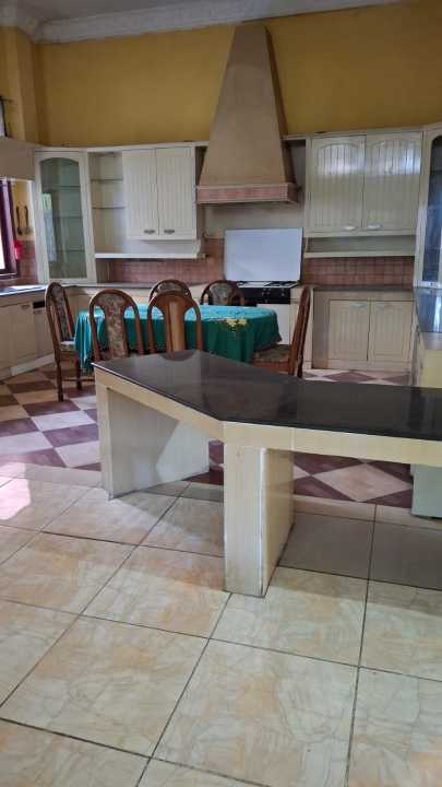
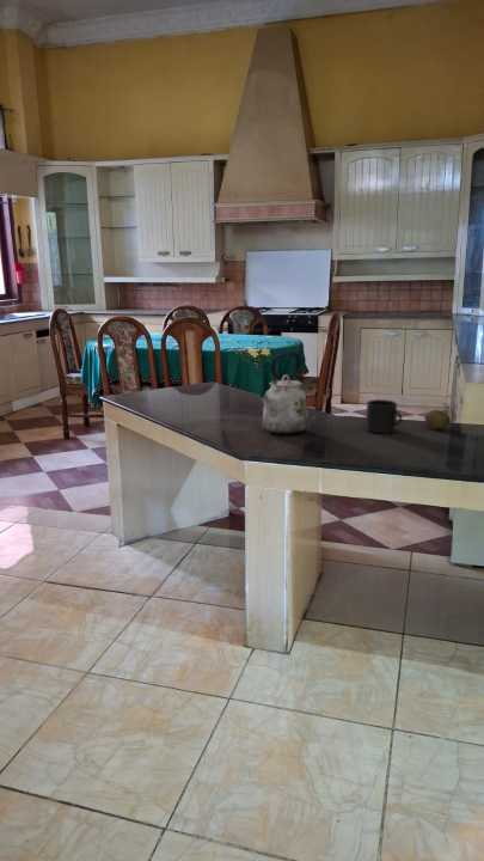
+ fruit [423,409,452,430]
+ kettle [258,352,310,435]
+ mug [364,398,403,434]
